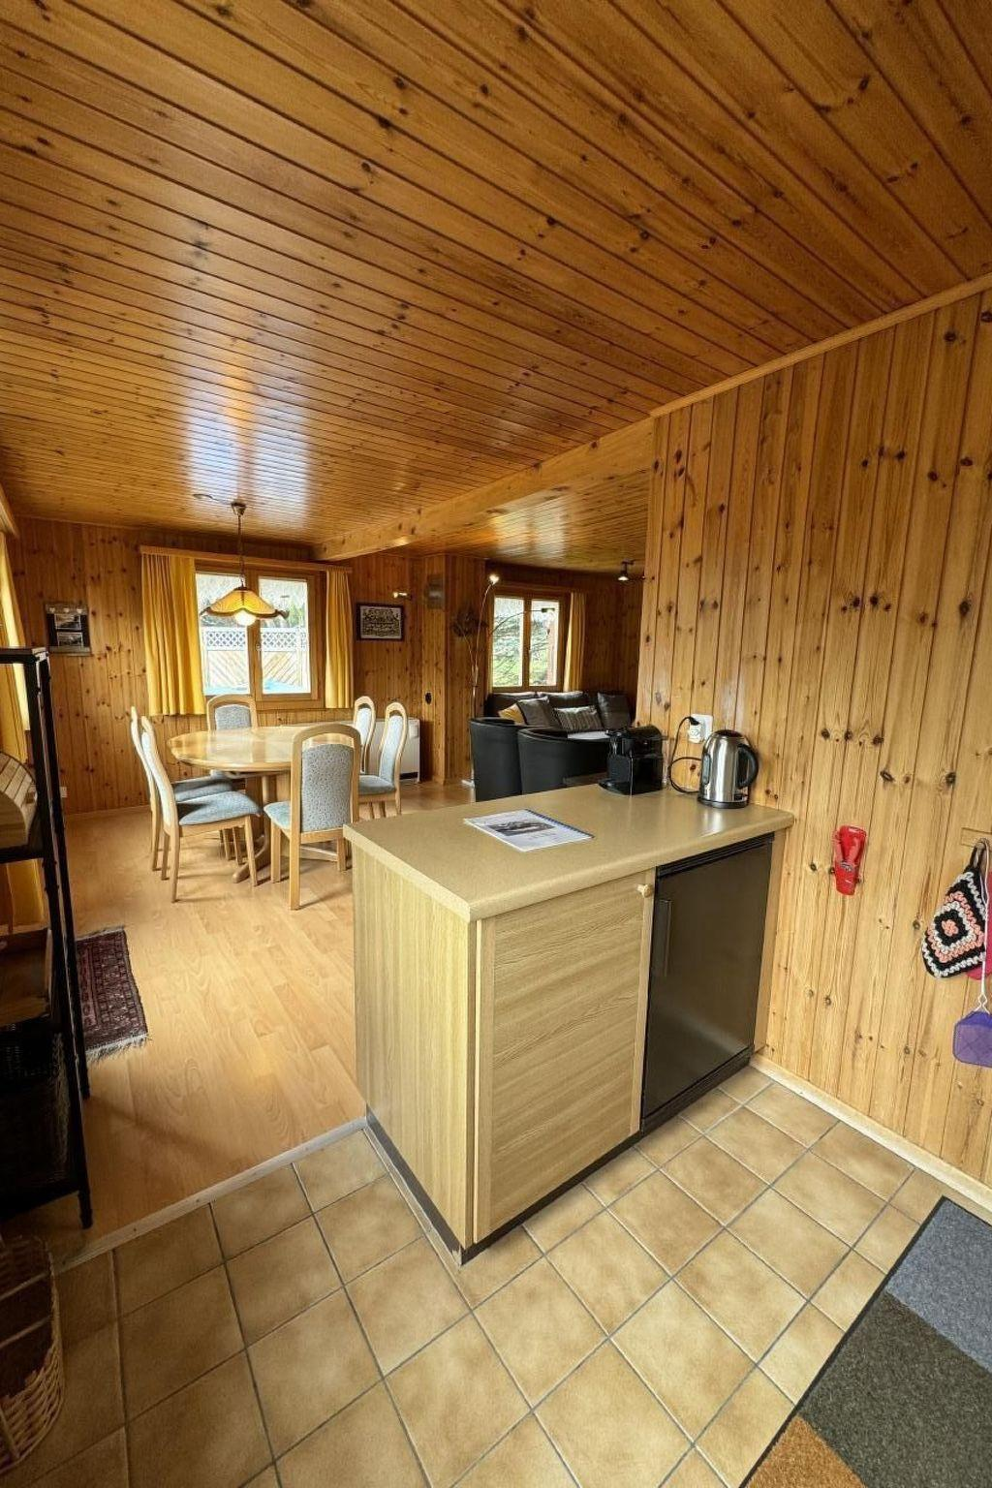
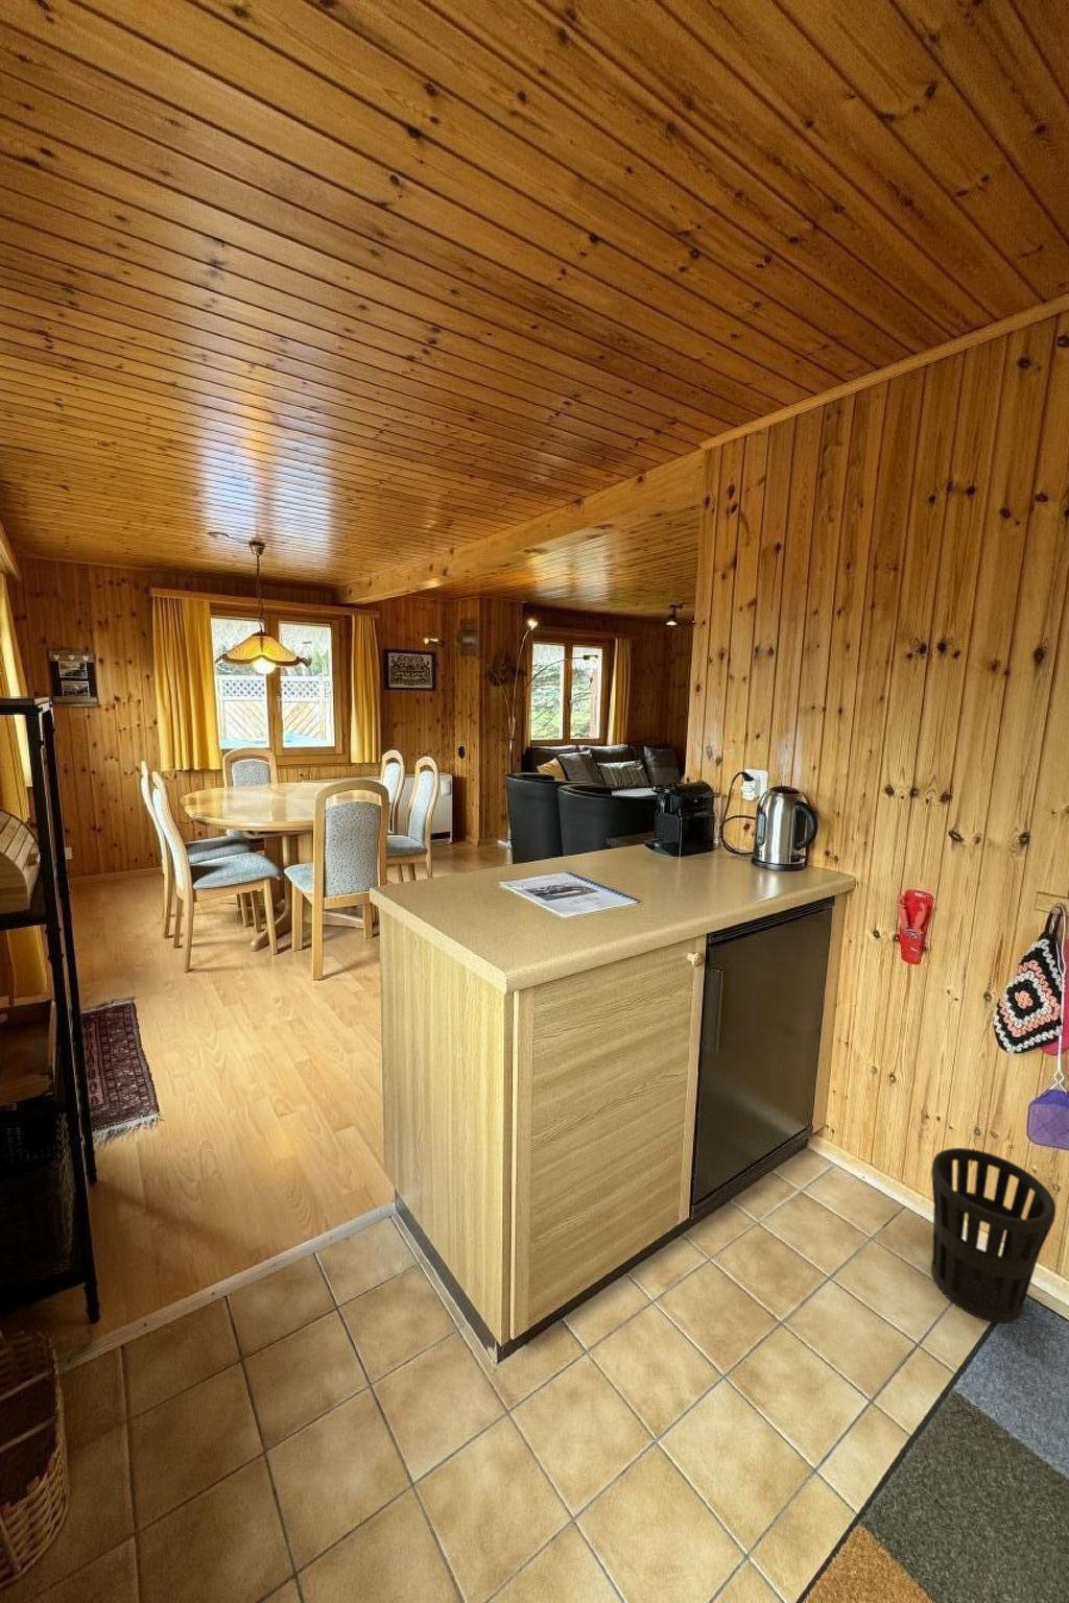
+ wastebasket [931,1147,1057,1324]
